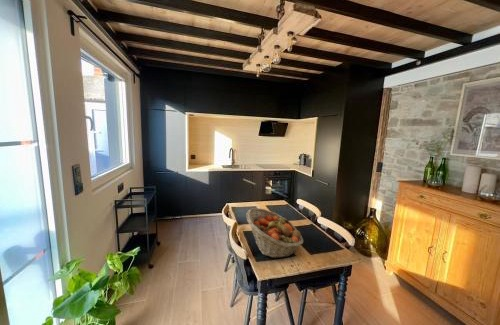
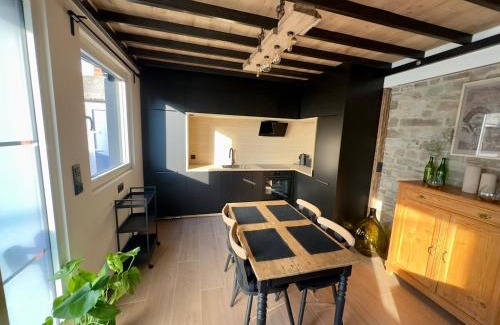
- fruit basket [245,207,304,259]
